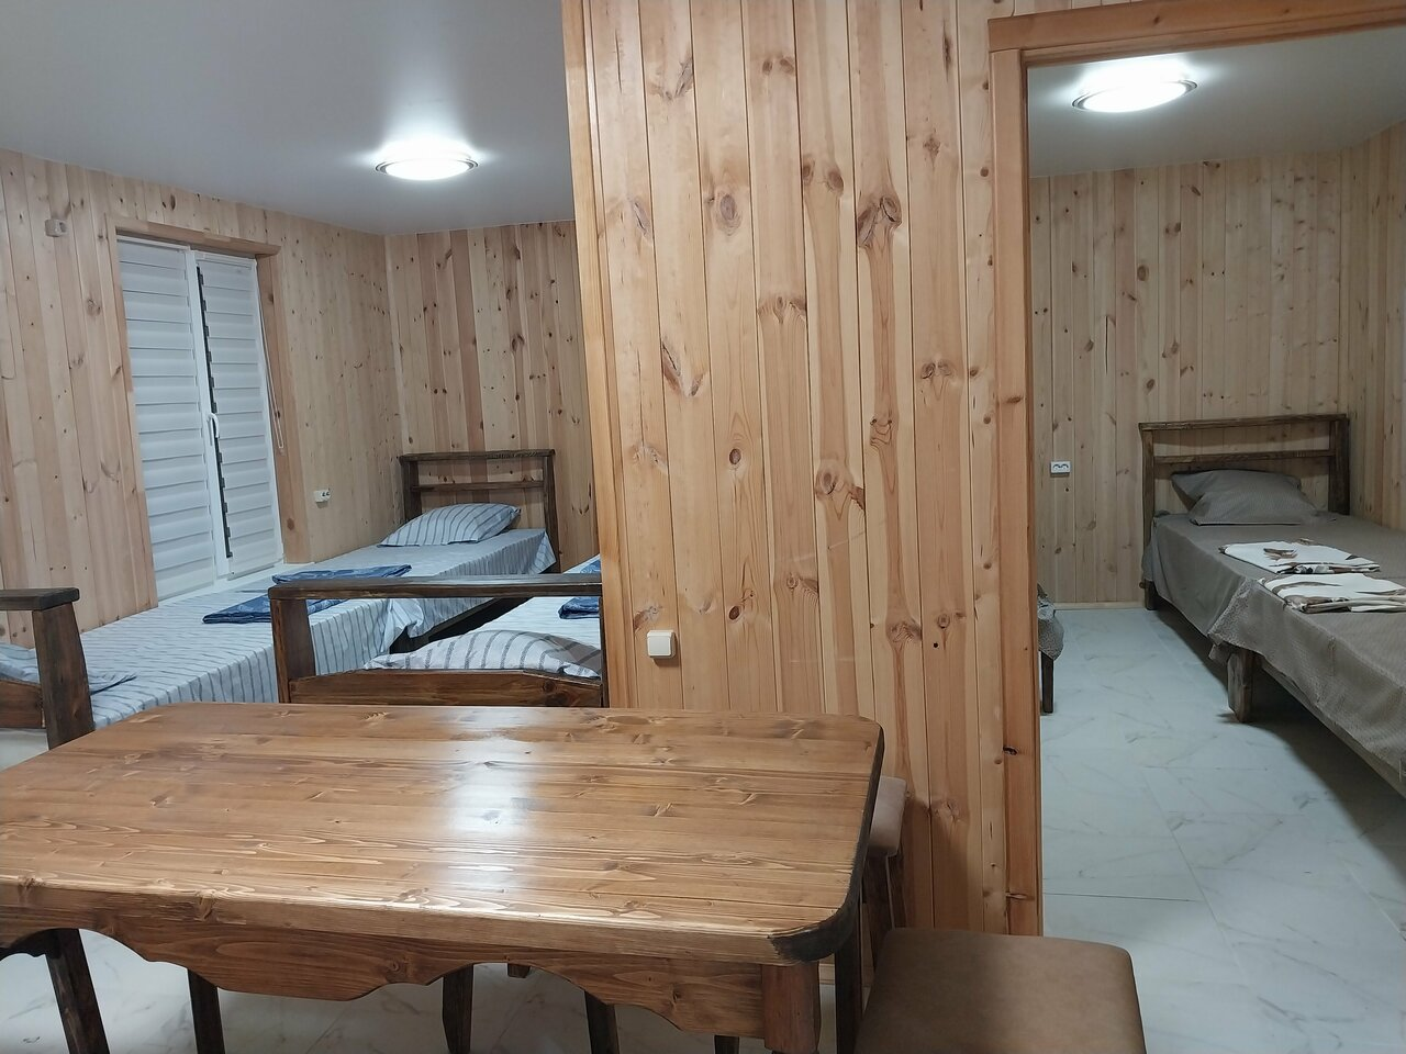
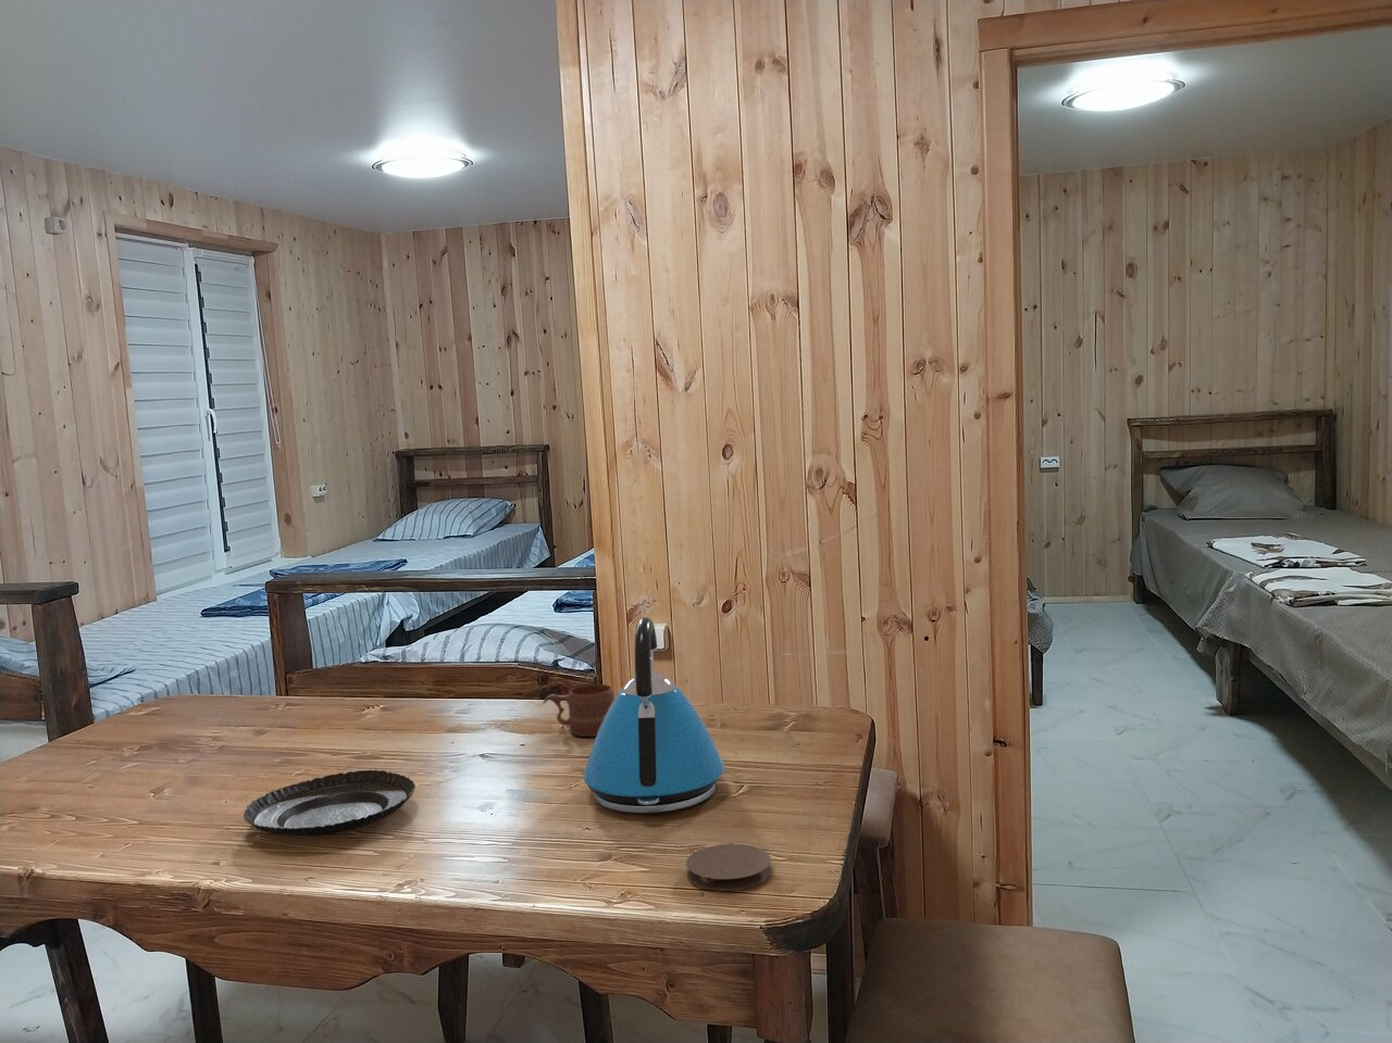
+ mug [543,684,616,737]
+ coaster [685,844,772,892]
+ kettle [583,616,726,815]
+ tart tin [242,769,417,837]
